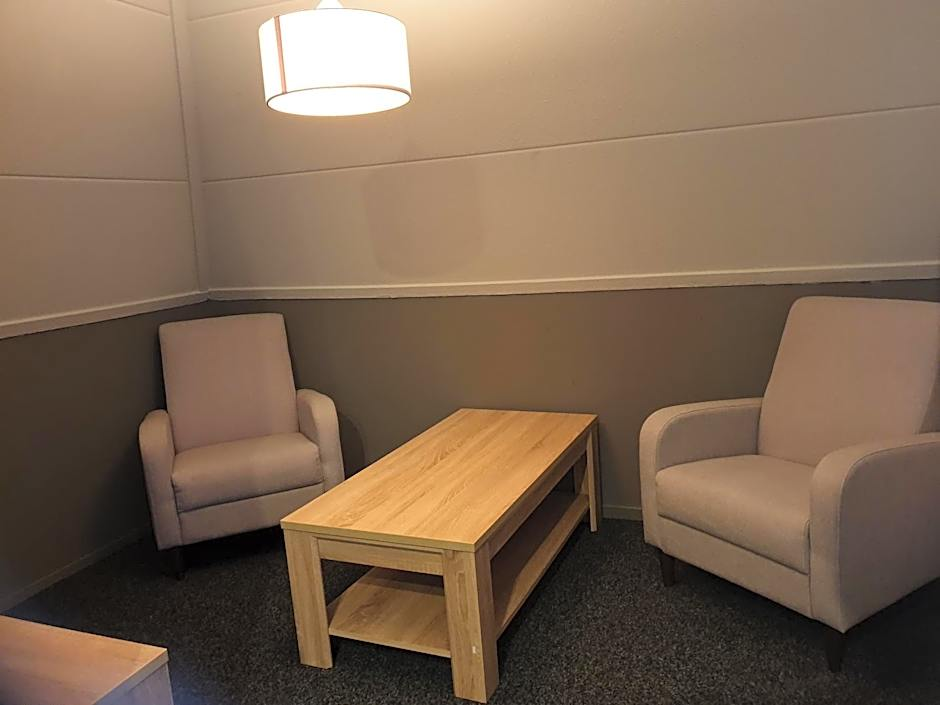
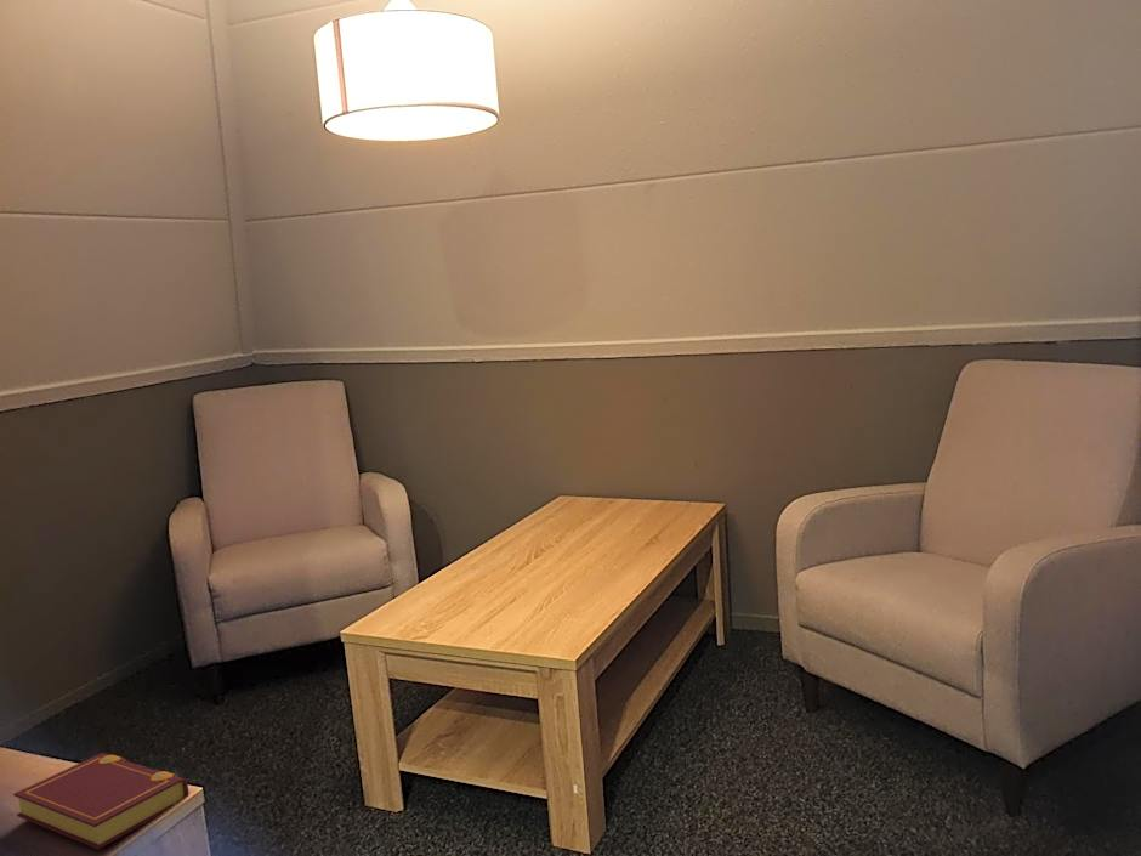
+ book [12,752,191,850]
